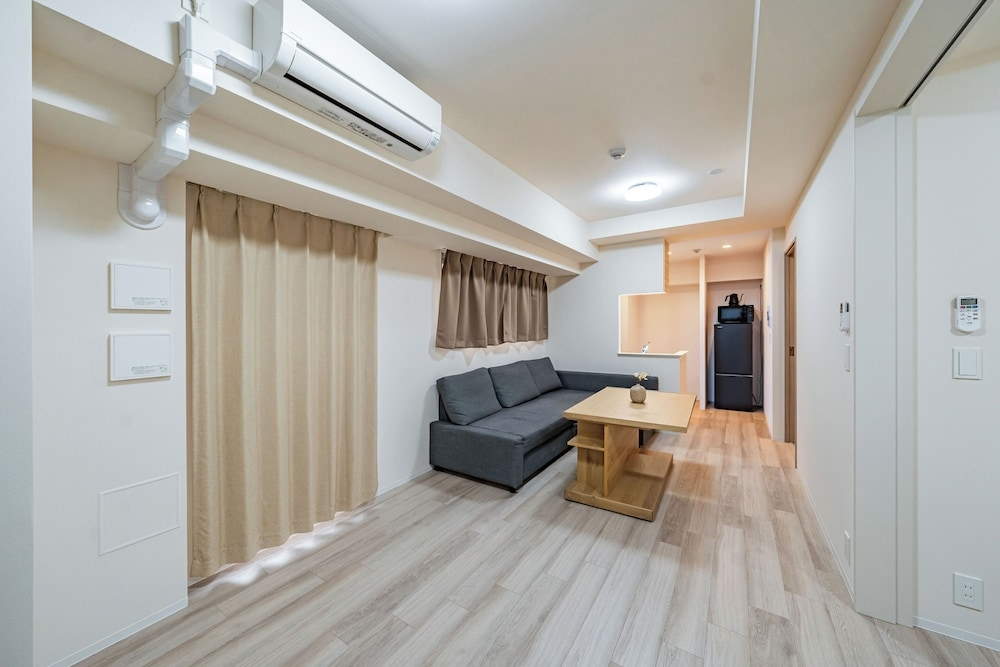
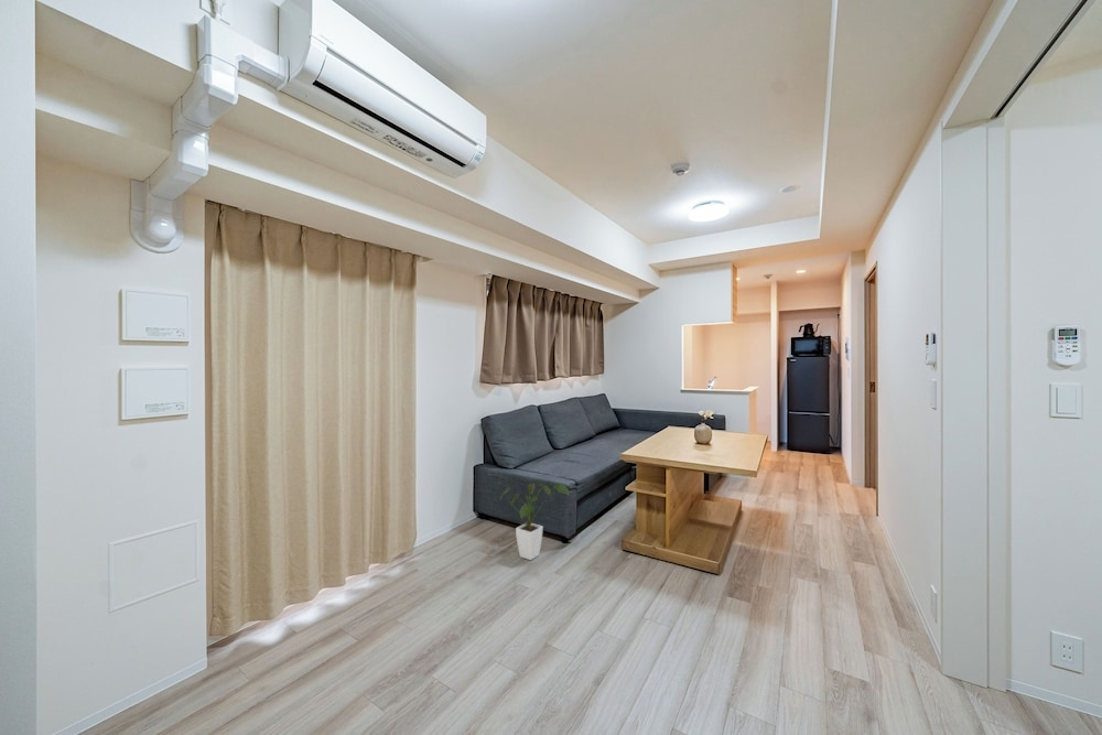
+ house plant [499,482,570,561]
